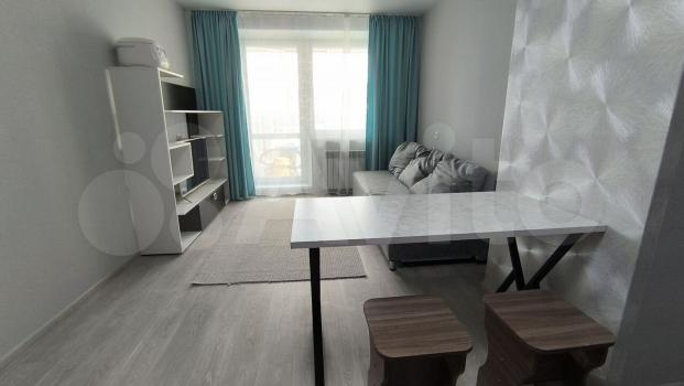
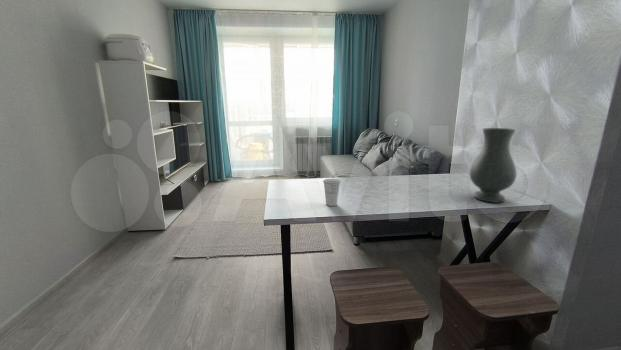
+ cup [322,178,341,207]
+ vase [469,127,518,204]
